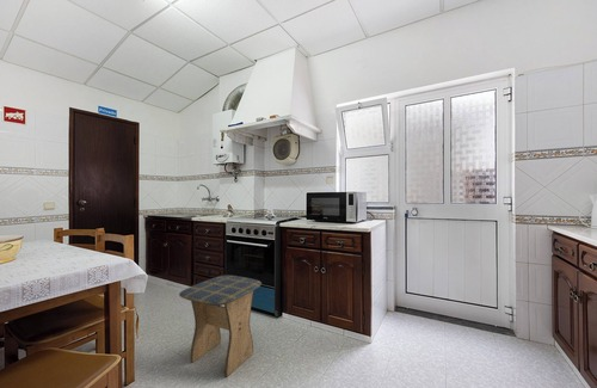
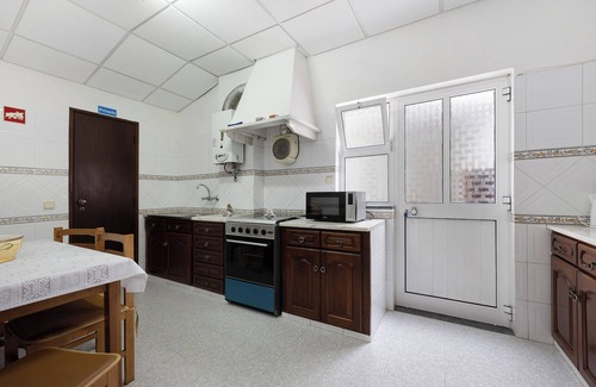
- stool [178,275,263,378]
